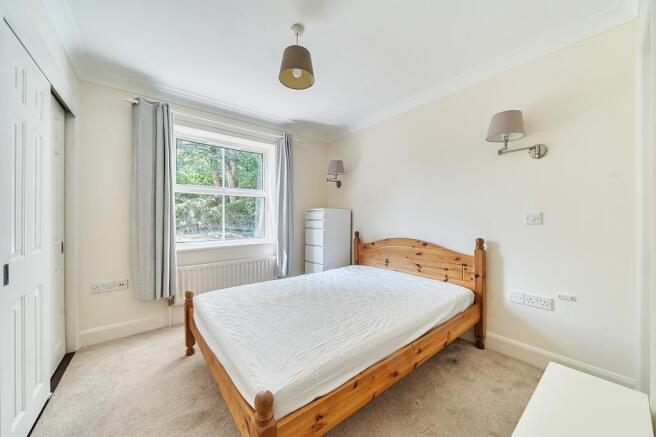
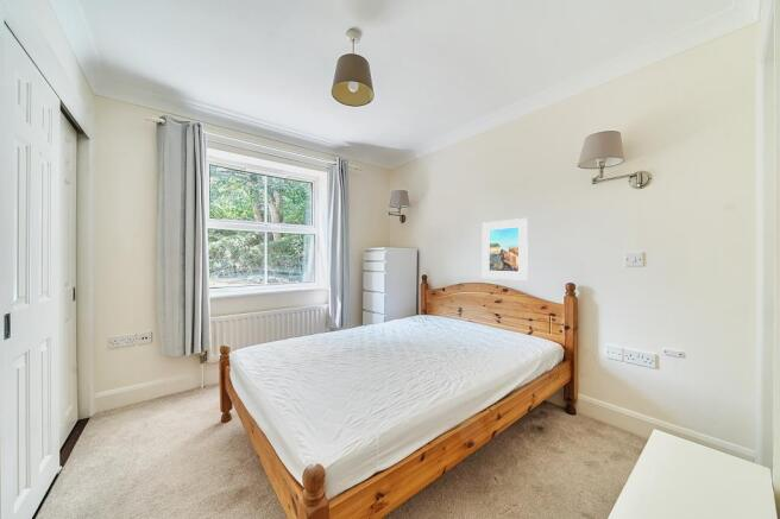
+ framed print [482,217,529,281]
